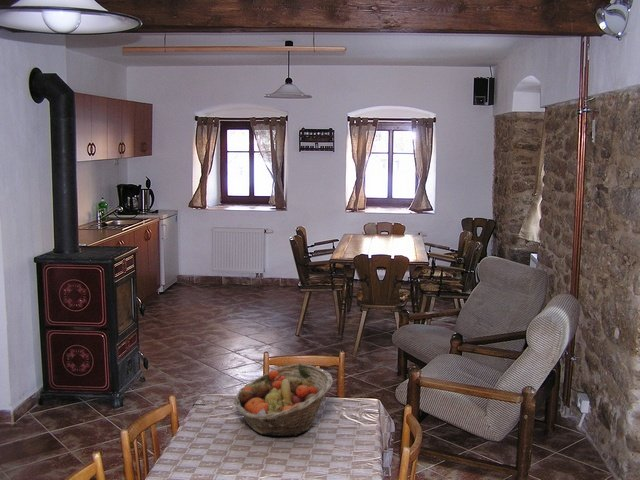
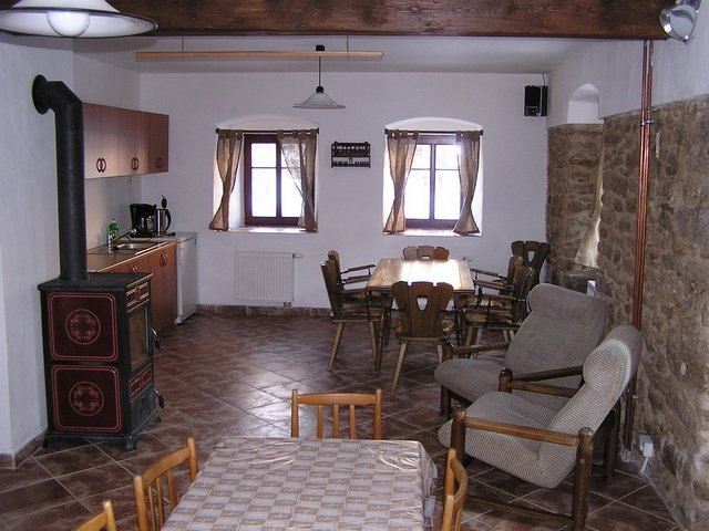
- fruit basket [233,363,334,437]
